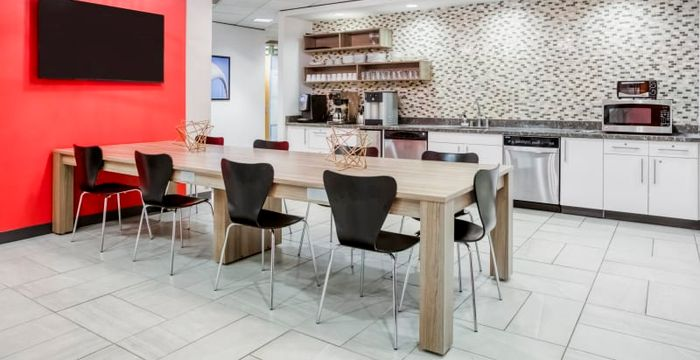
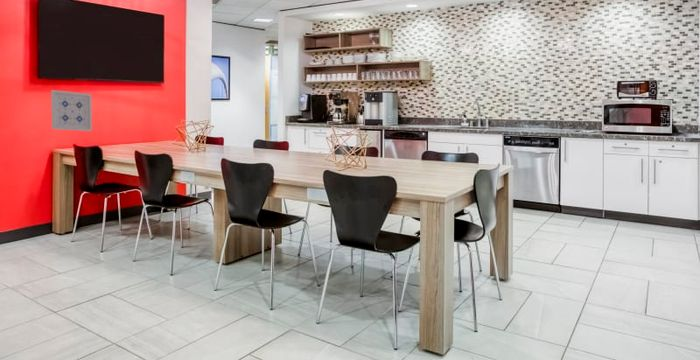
+ wall art [50,89,93,132]
